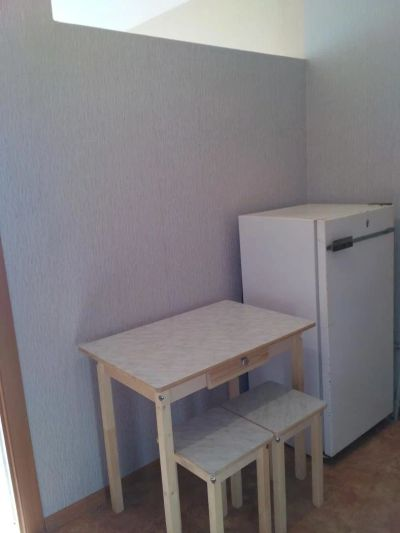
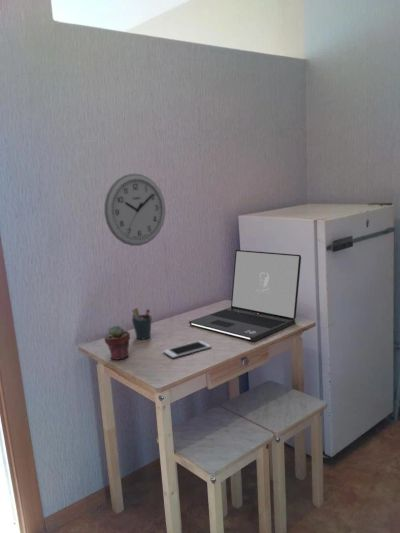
+ potted succulent [103,324,131,361]
+ wall clock [103,173,166,247]
+ pen holder [131,307,153,340]
+ cell phone [162,340,212,359]
+ laptop [188,249,302,342]
